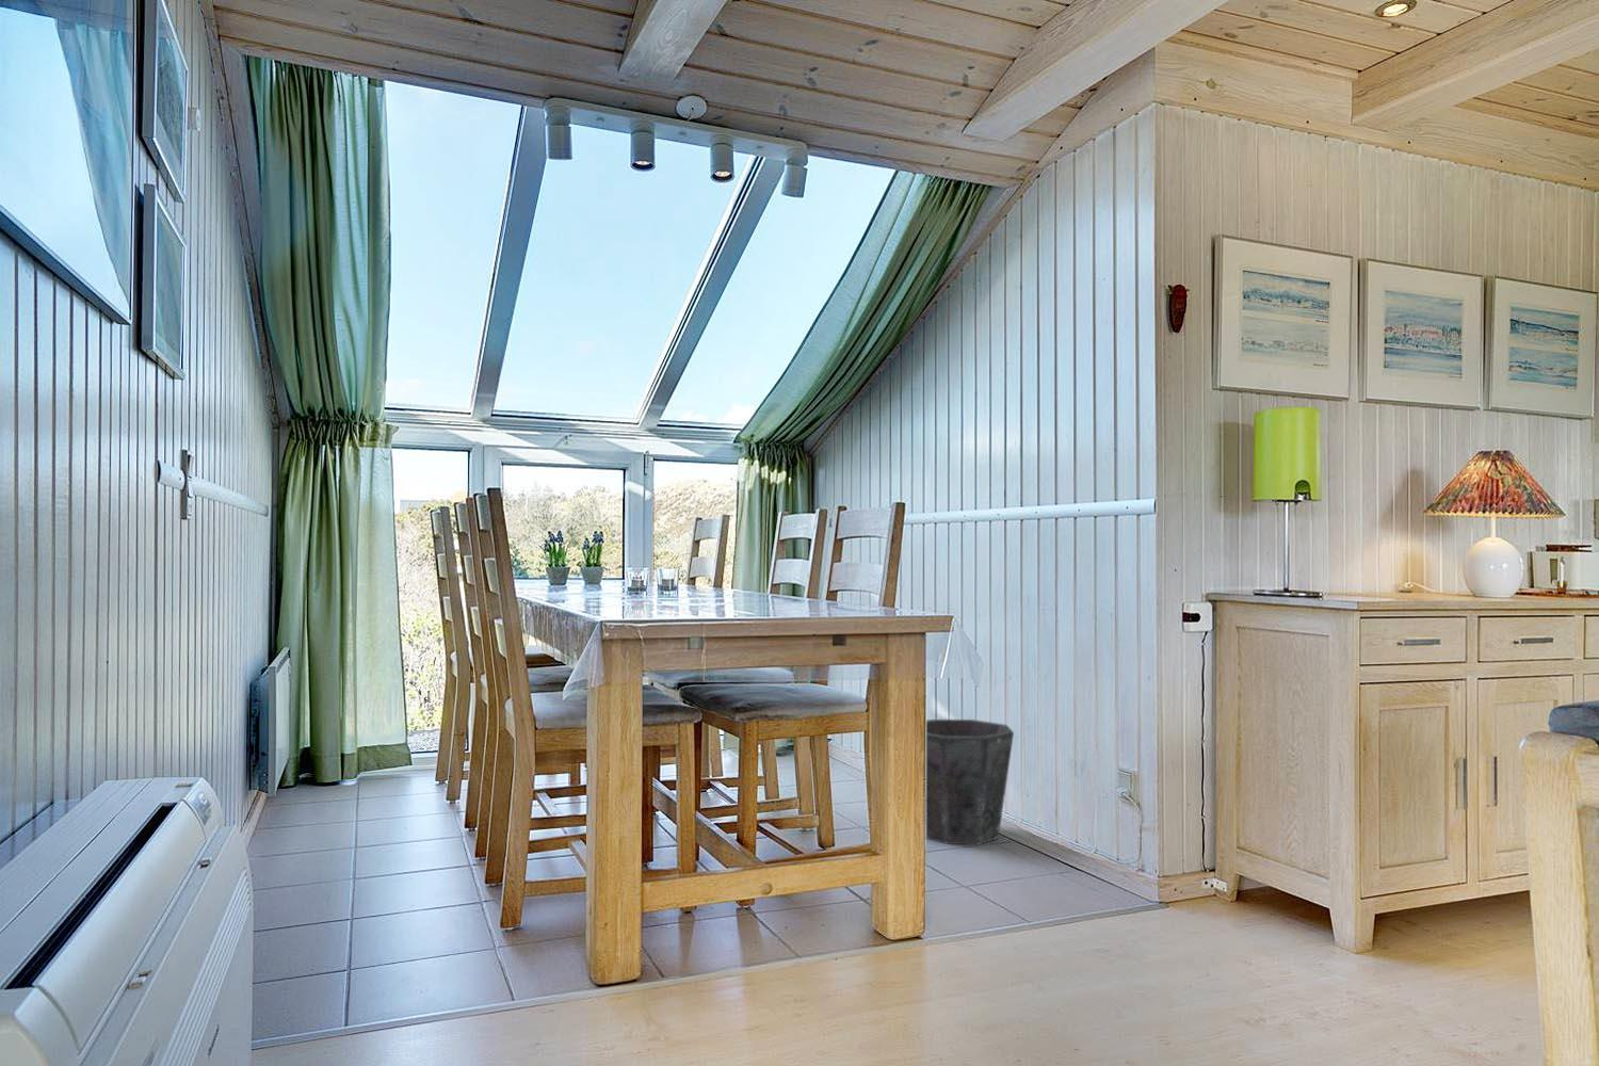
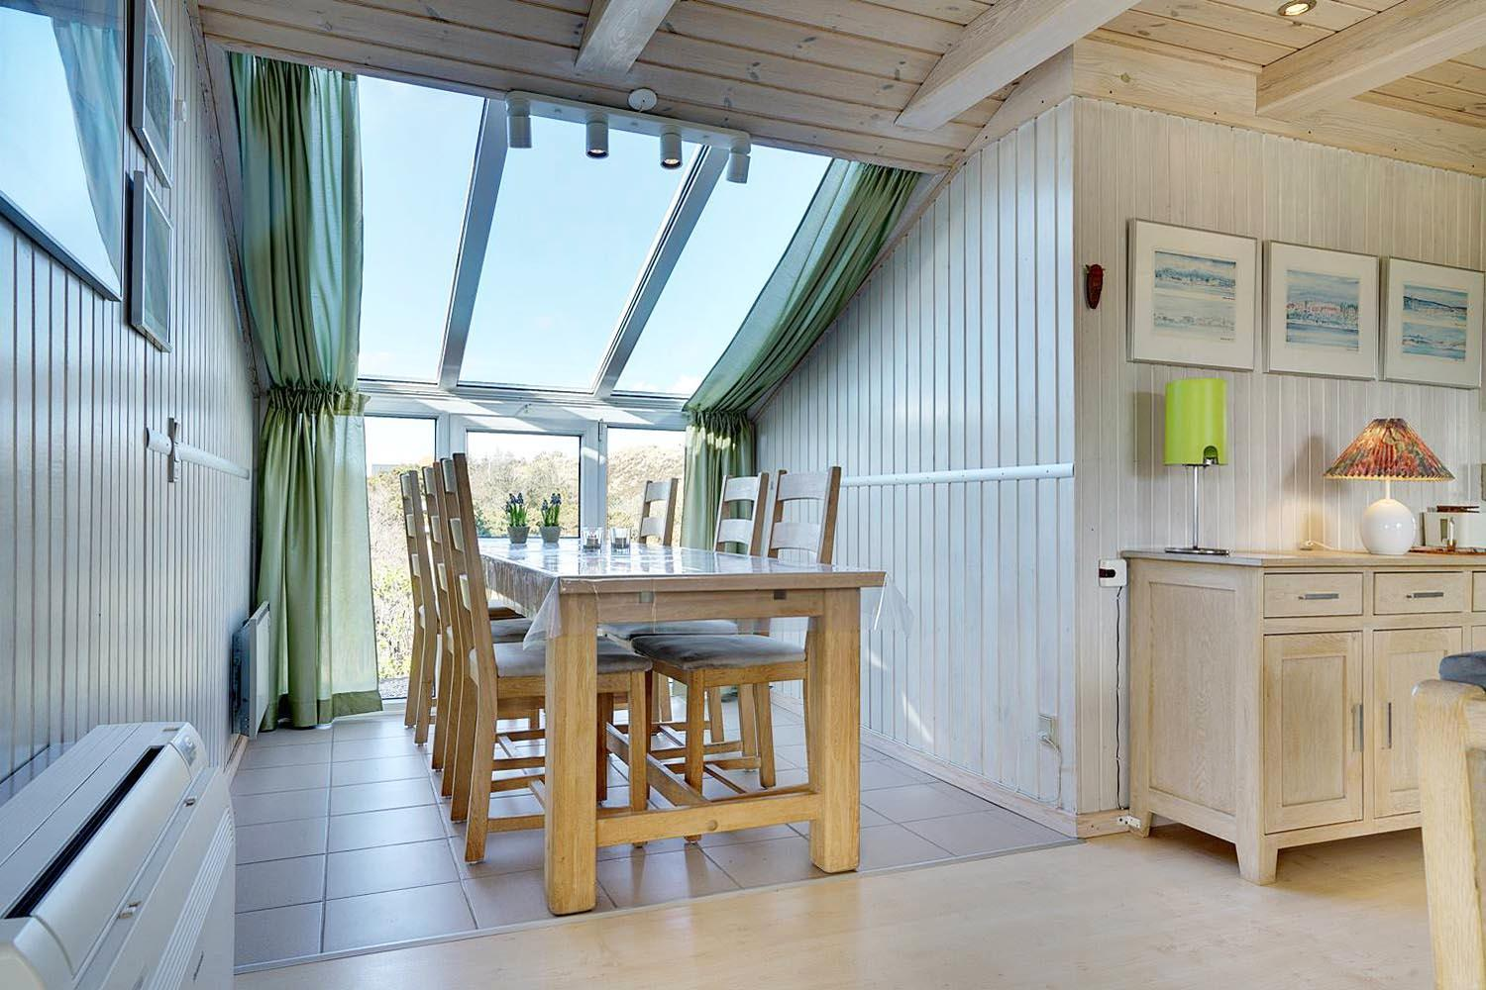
- waste bin [926,719,1015,846]
